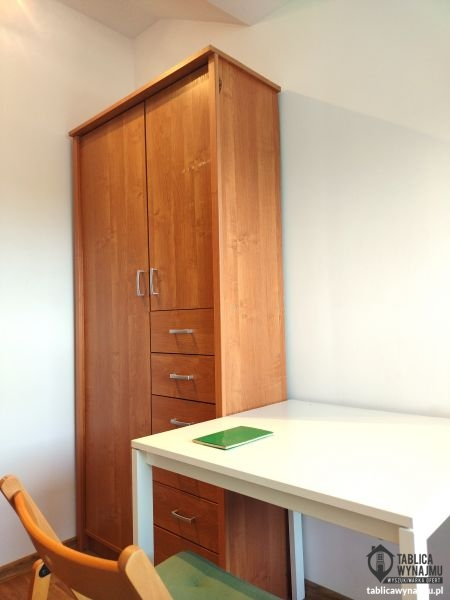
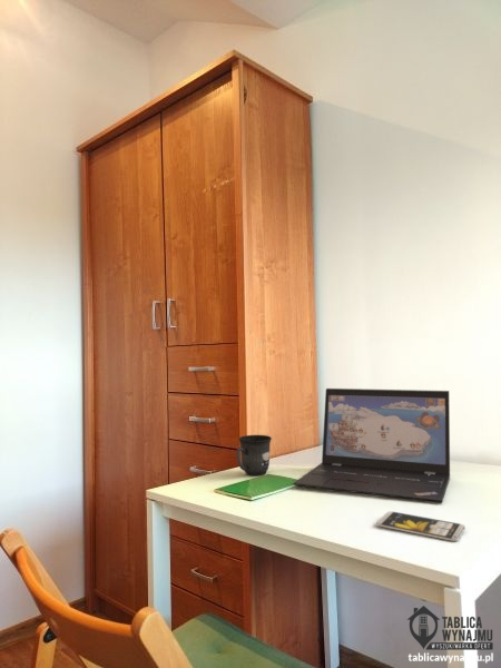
+ mug [236,434,273,477]
+ smartphone [376,510,466,542]
+ laptop [292,387,451,503]
